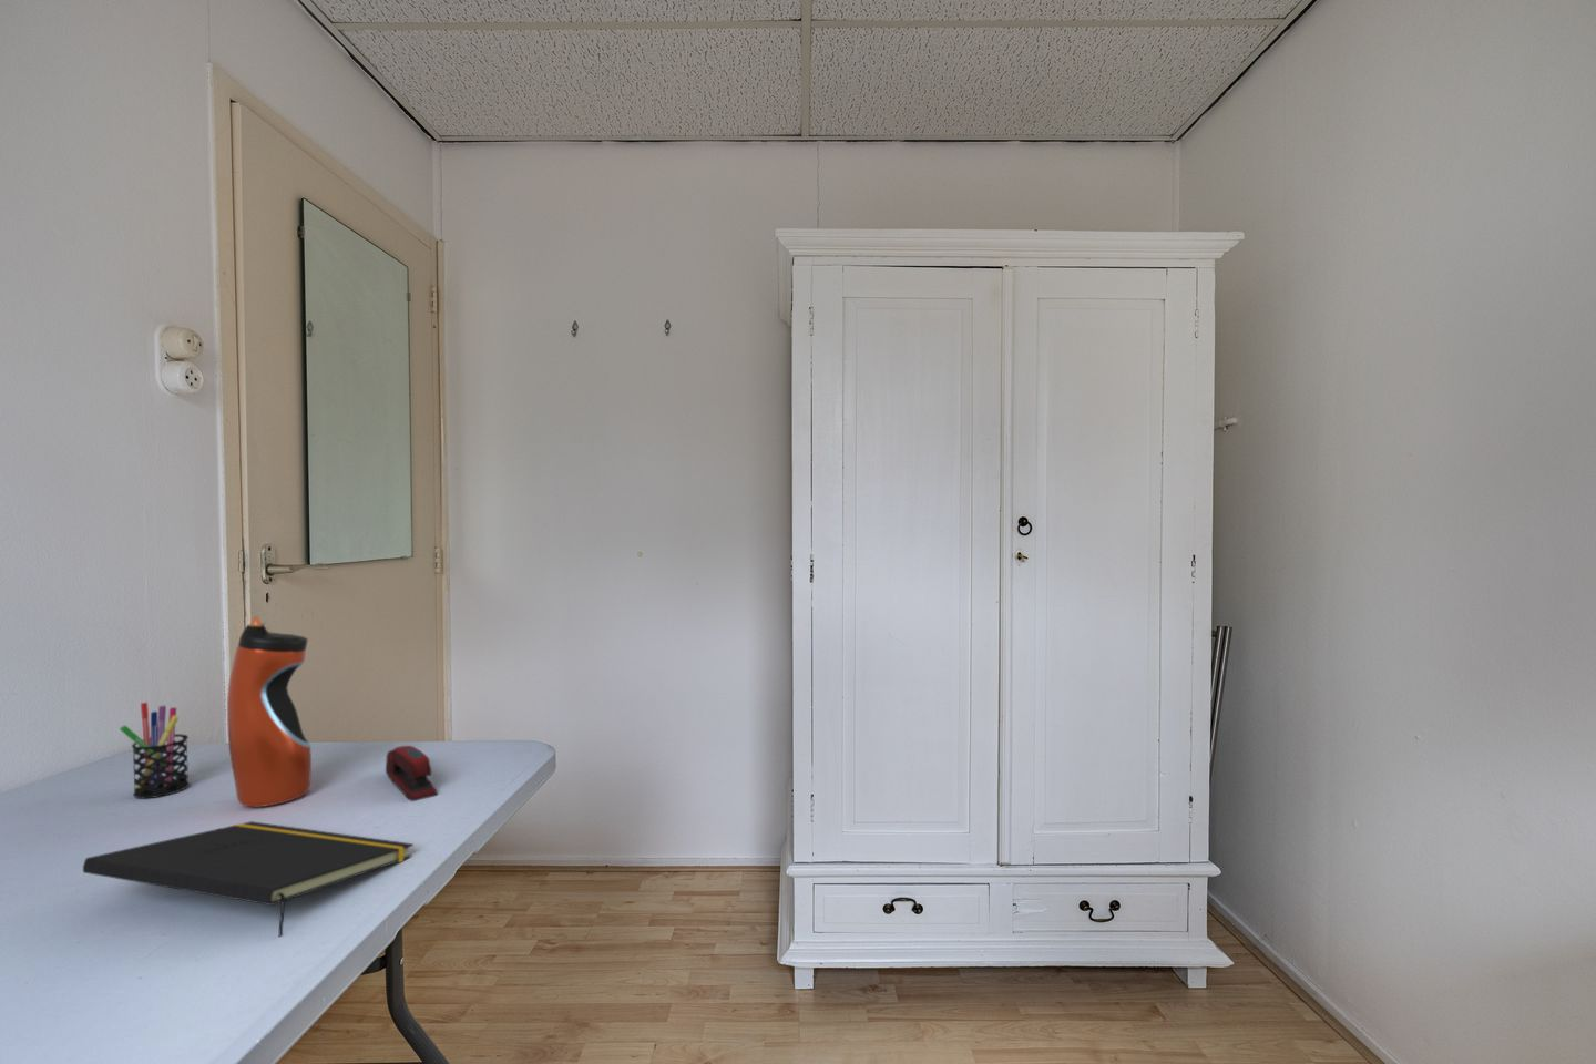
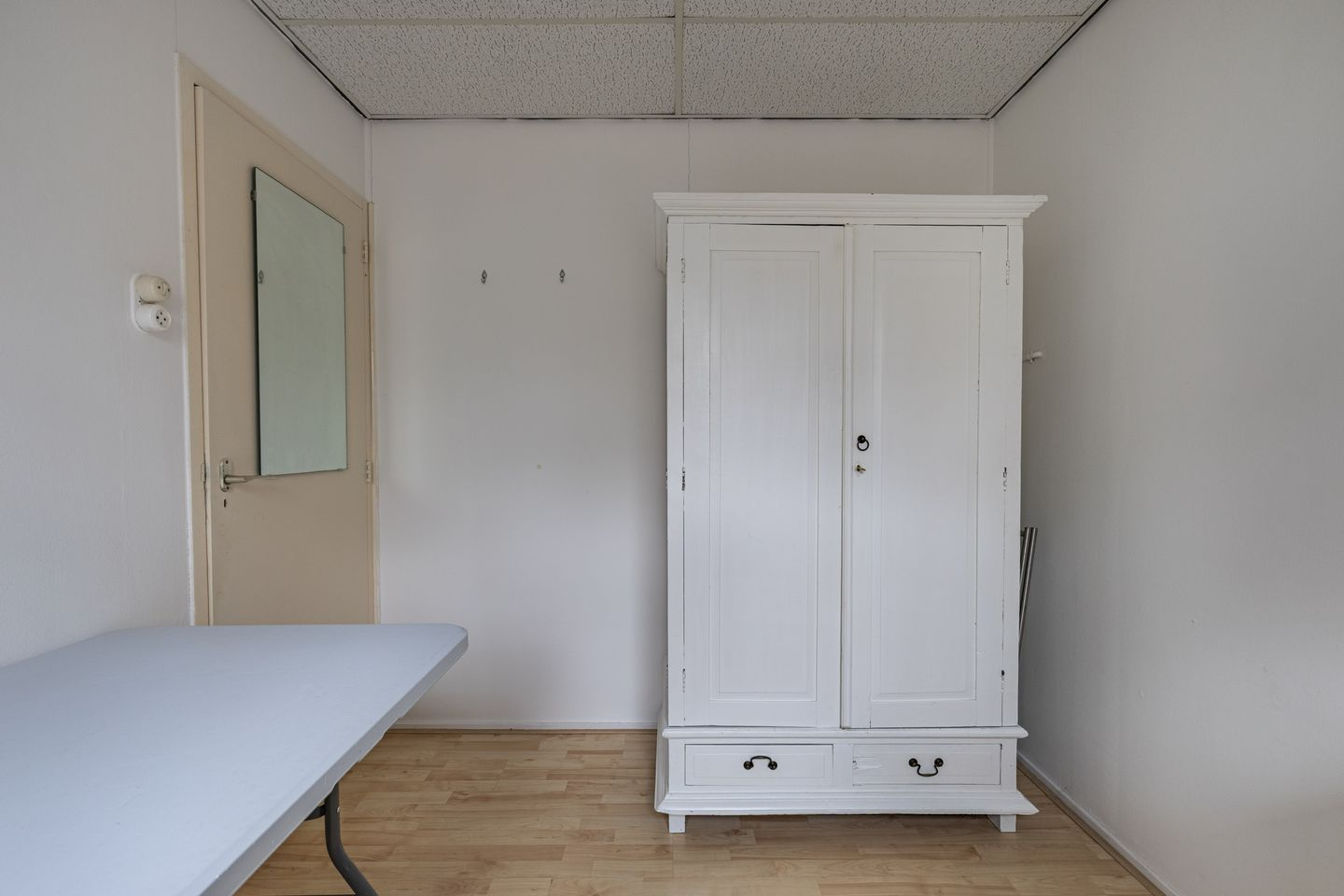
- stapler [385,745,439,803]
- pen holder [119,702,191,799]
- notepad [82,821,414,939]
- water bottle [226,615,312,808]
